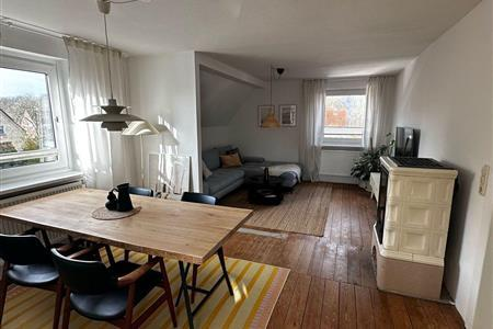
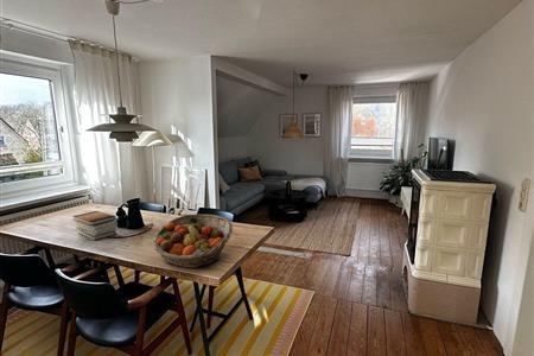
+ book stack [71,210,119,241]
+ fruit basket [151,214,234,269]
